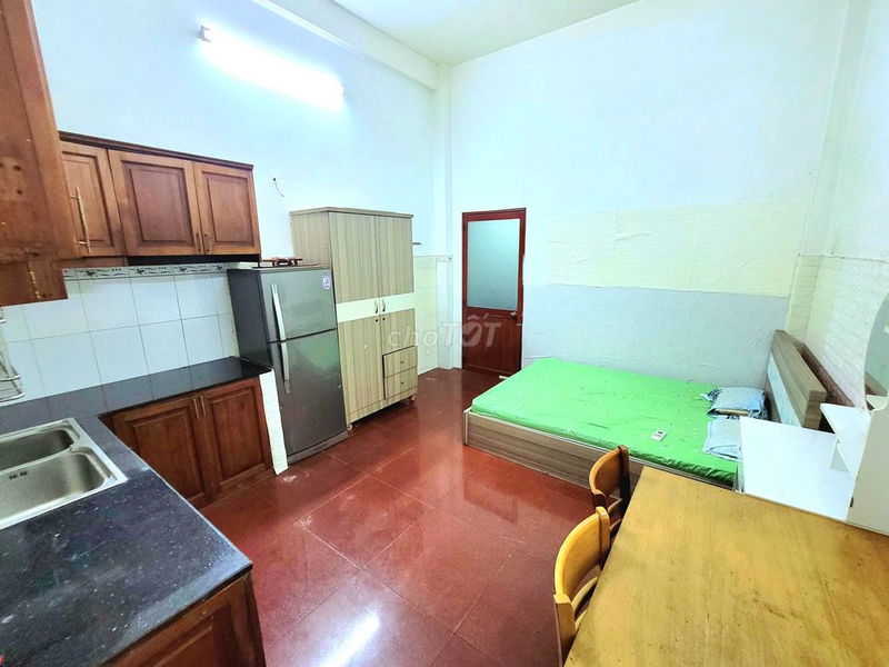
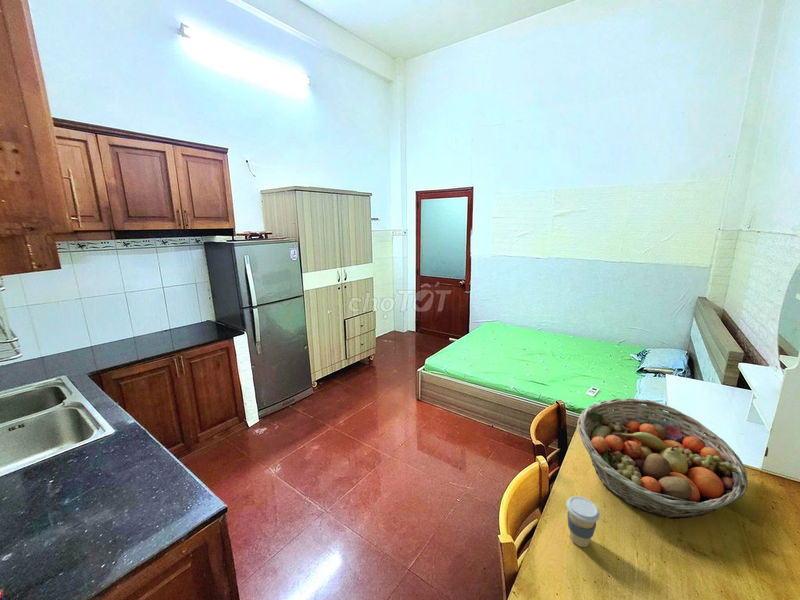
+ coffee cup [565,495,601,548]
+ fruit basket [576,397,749,520]
